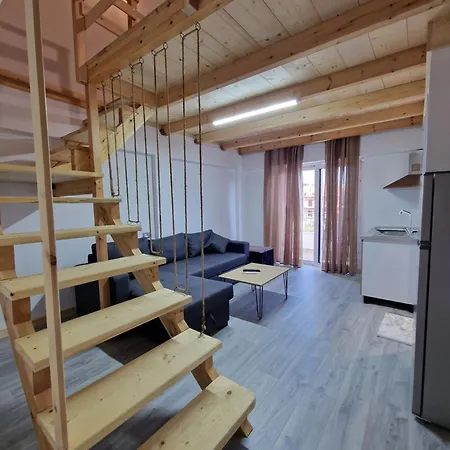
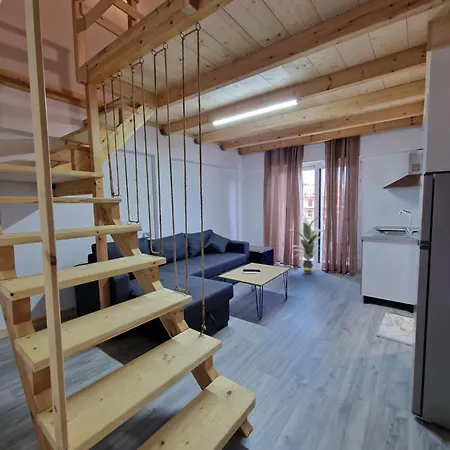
+ indoor plant [287,212,327,275]
